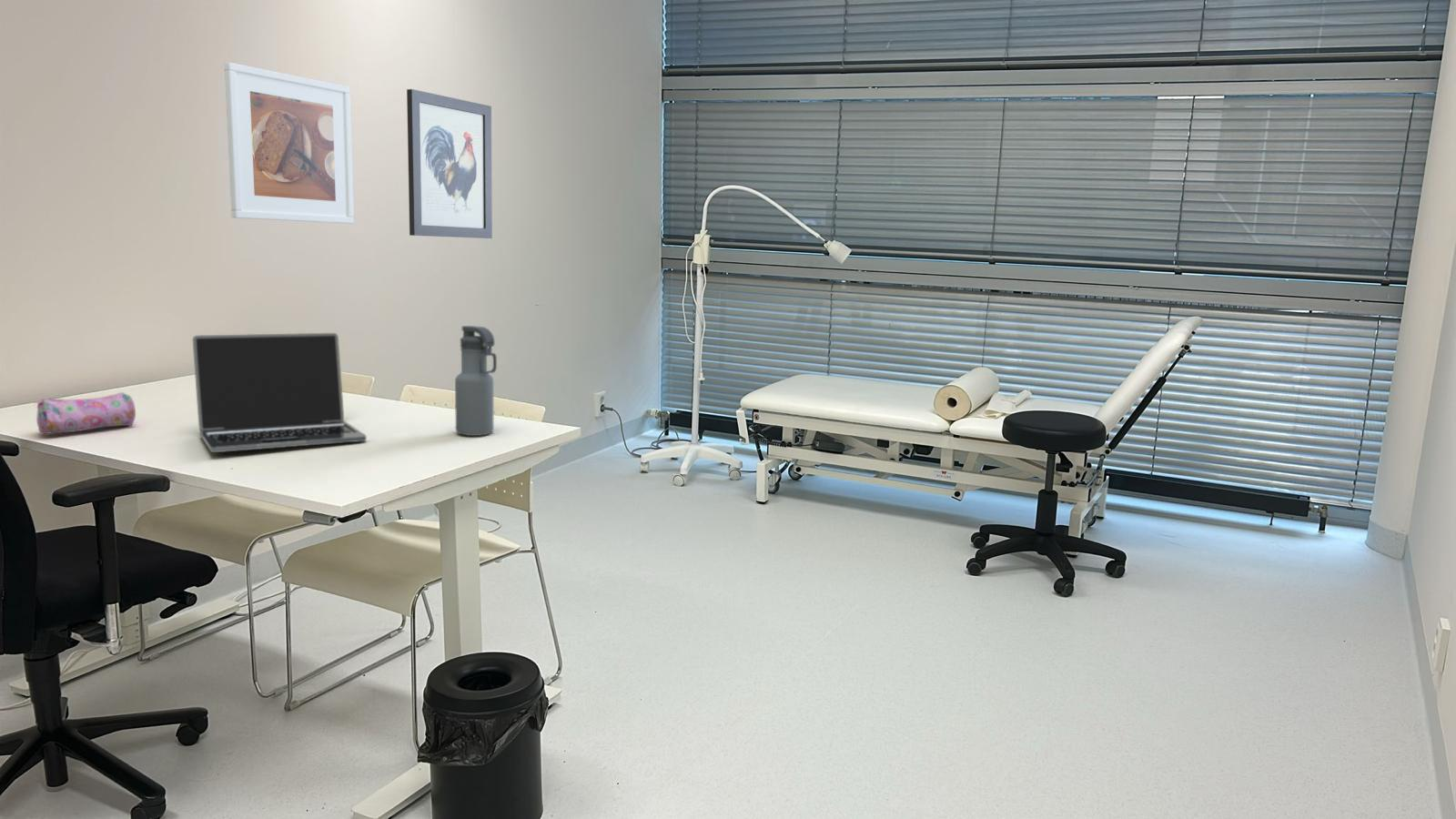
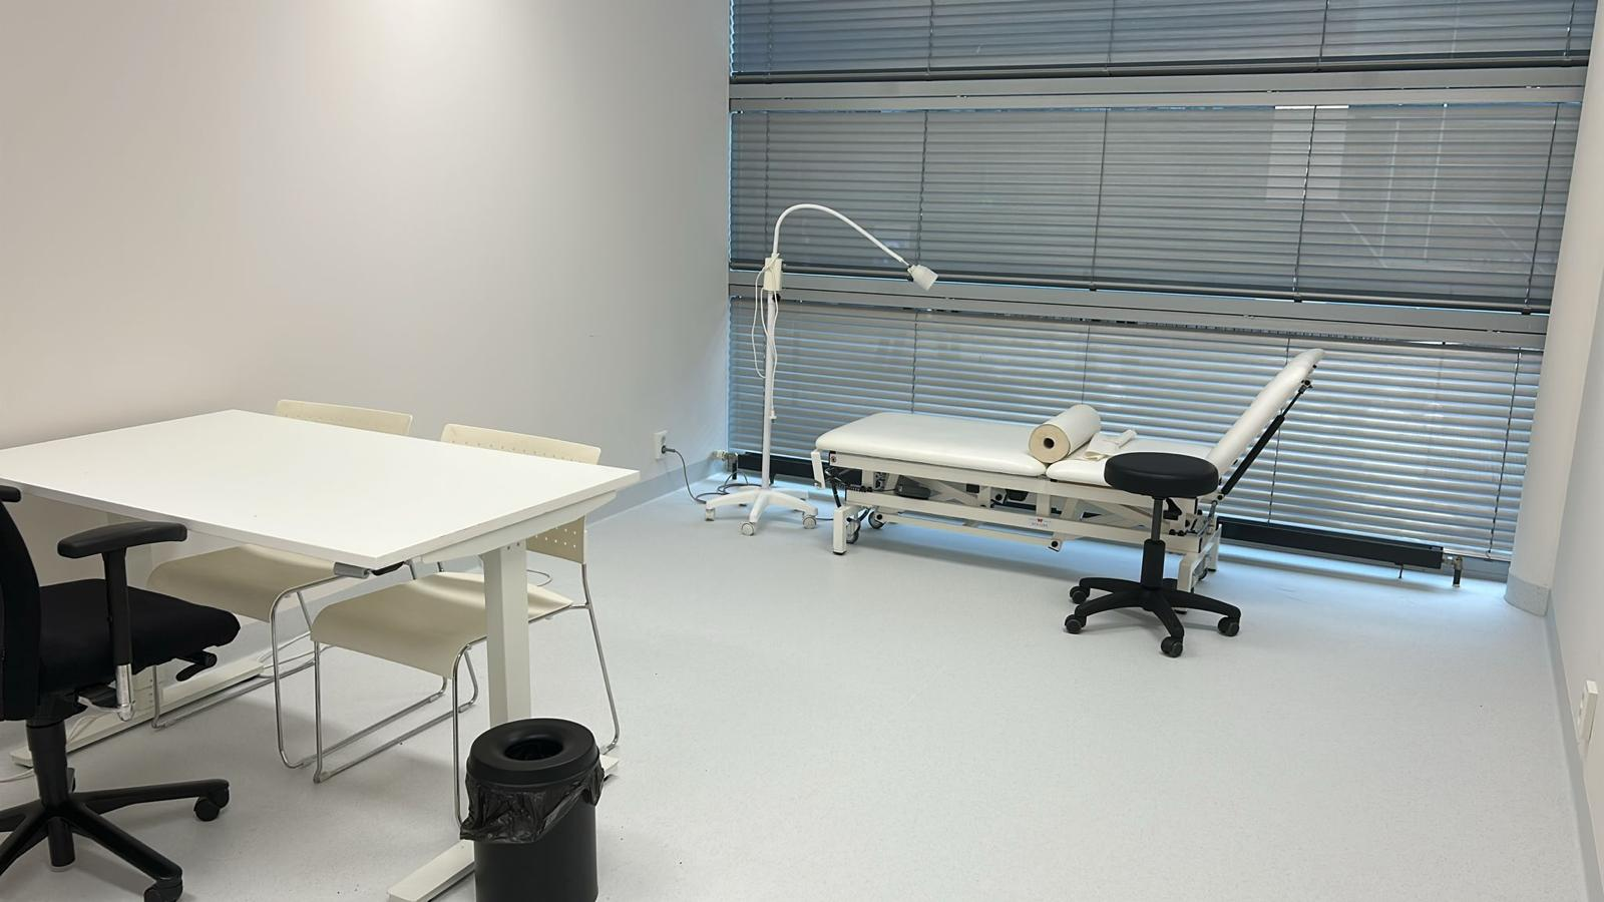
- water bottle [454,325,498,437]
- laptop [192,332,368,453]
- wall art [406,88,493,239]
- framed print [224,62,355,225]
- pencil case [33,391,136,435]
